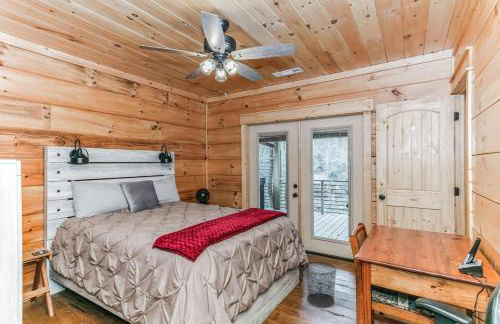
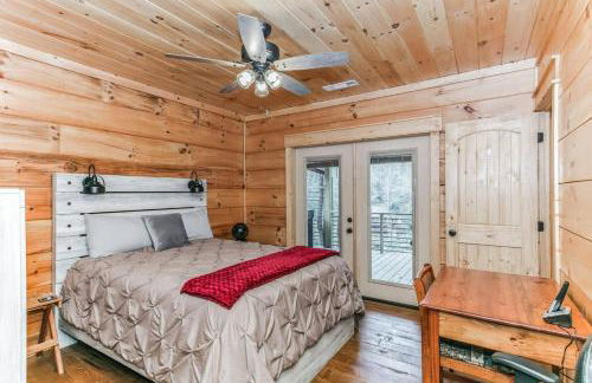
- waste bin [303,260,338,308]
